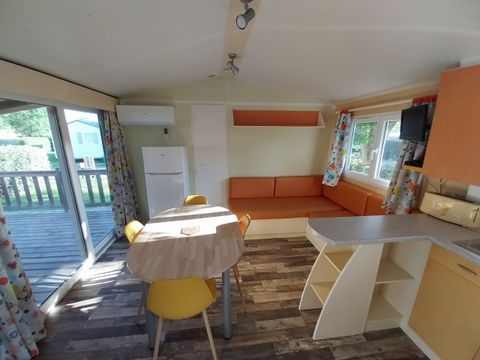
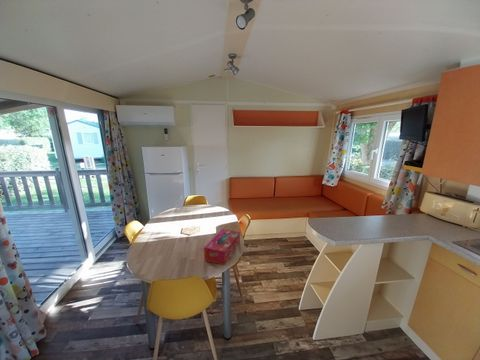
+ tissue box [203,228,241,266]
